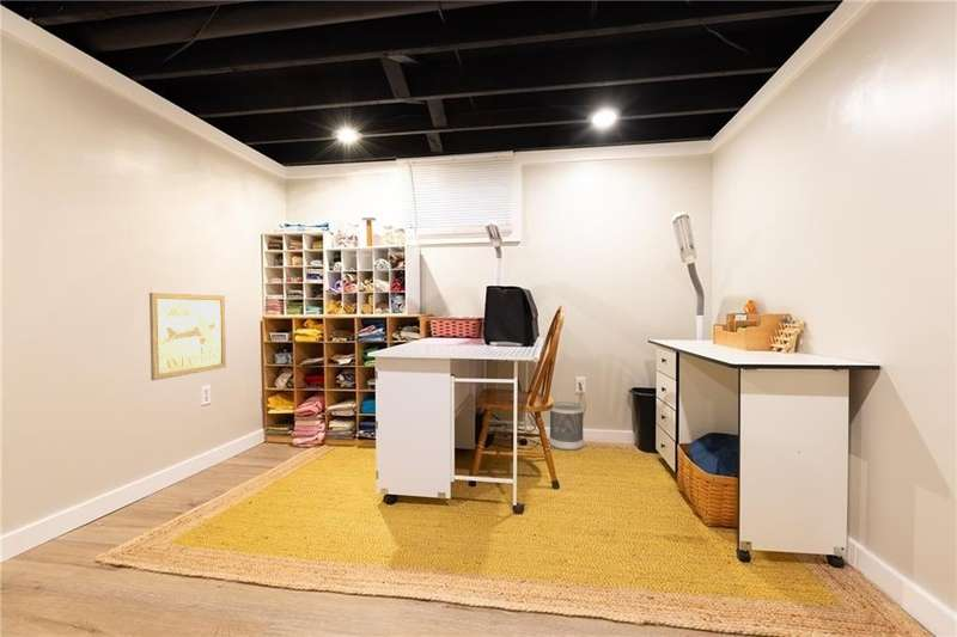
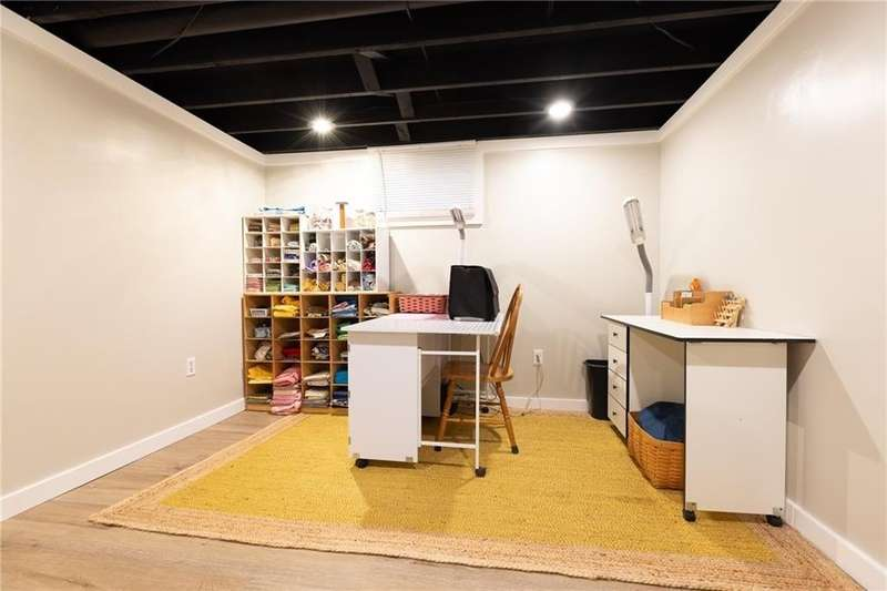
- wall art [148,292,227,381]
- wastebasket [548,400,585,452]
